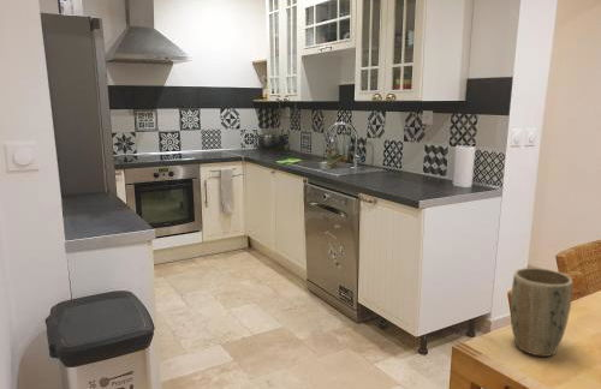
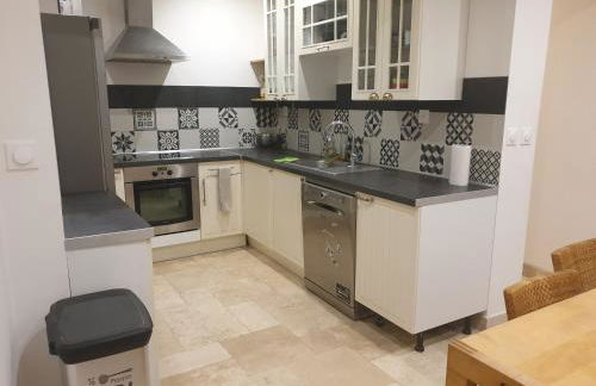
- plant pot [510,267,573,358]
